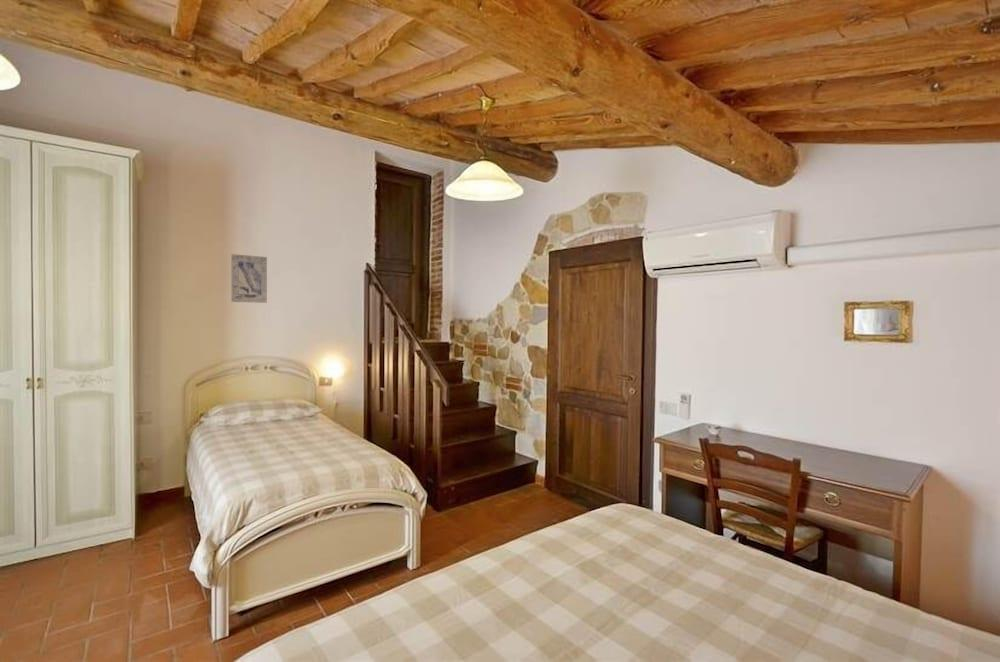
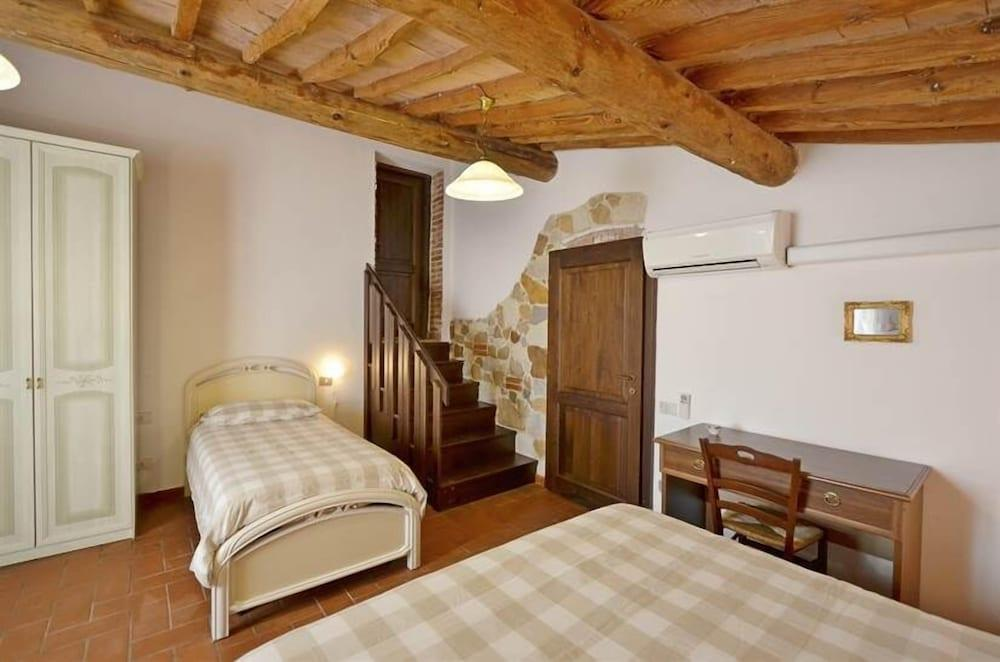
- wall art [231,253,268,304]
